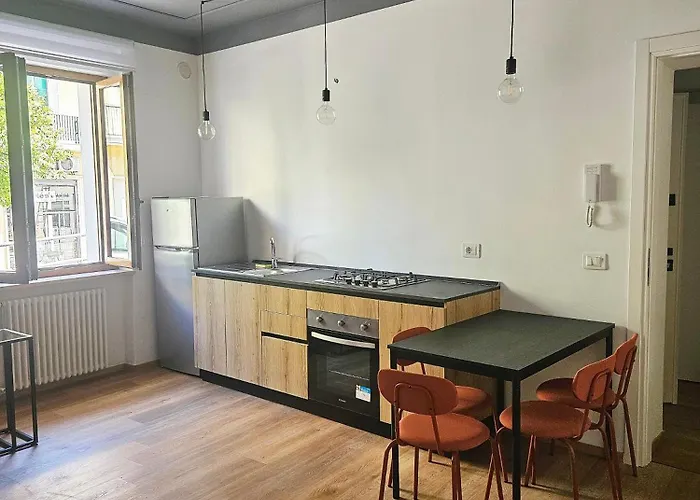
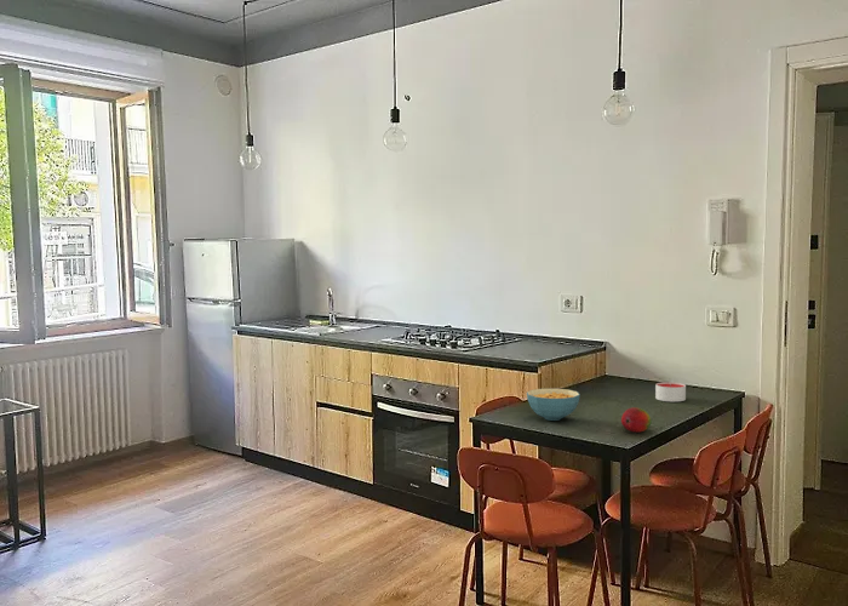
+ fruit [620,406,653,434]
+ cereal bowl [526,388,581,422]
+ candle [654,381,687,402]
